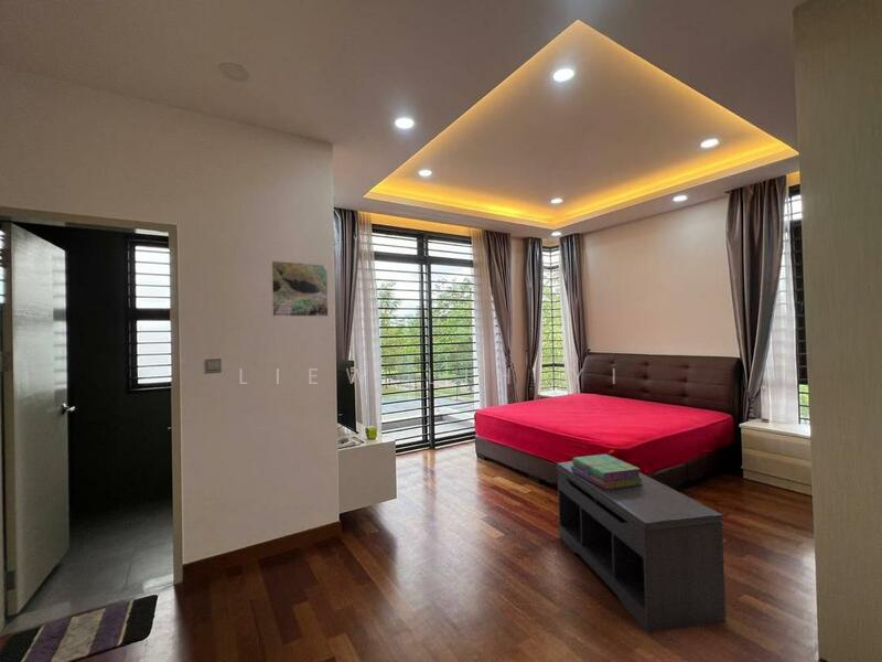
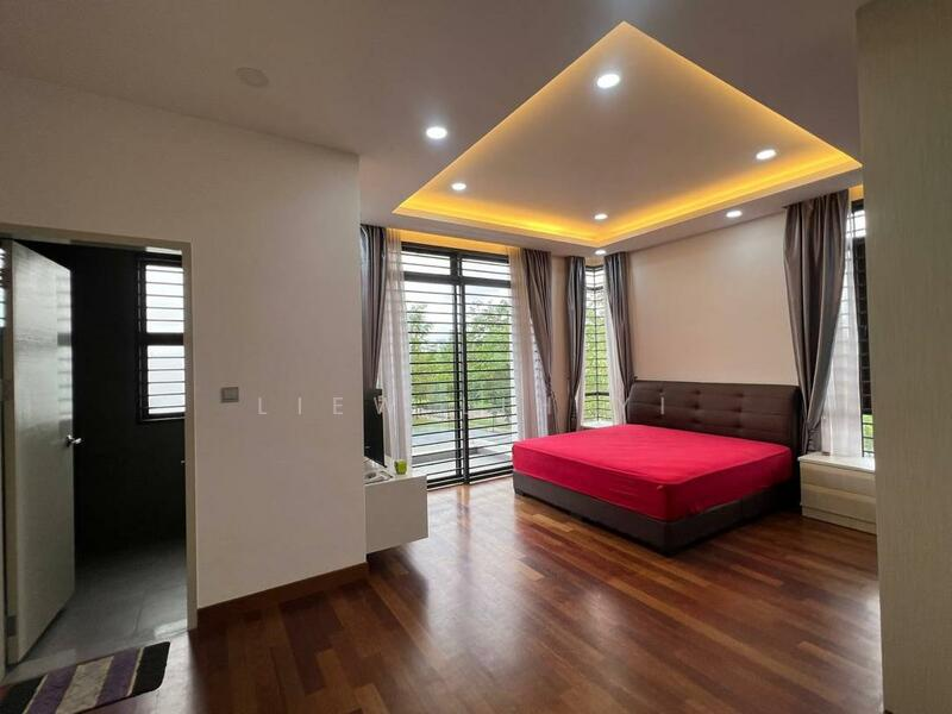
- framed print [270,259,330,318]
- stack of books [571,453,643,490]
- bench [556,460,727,634]
